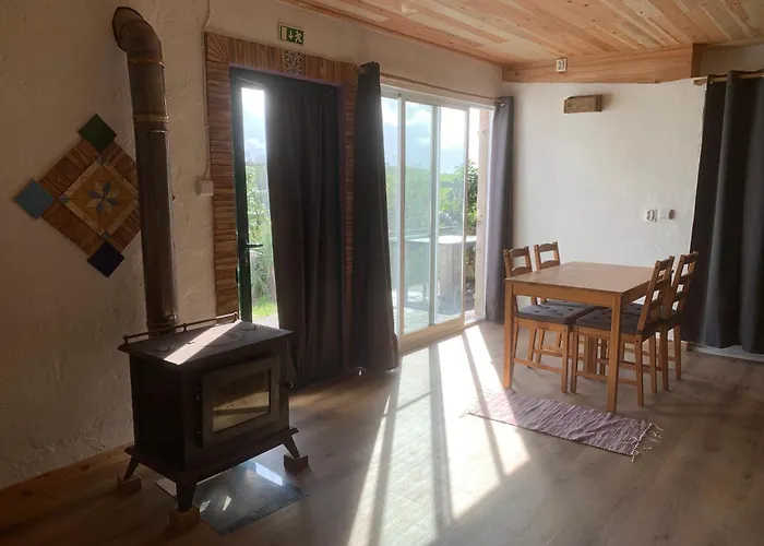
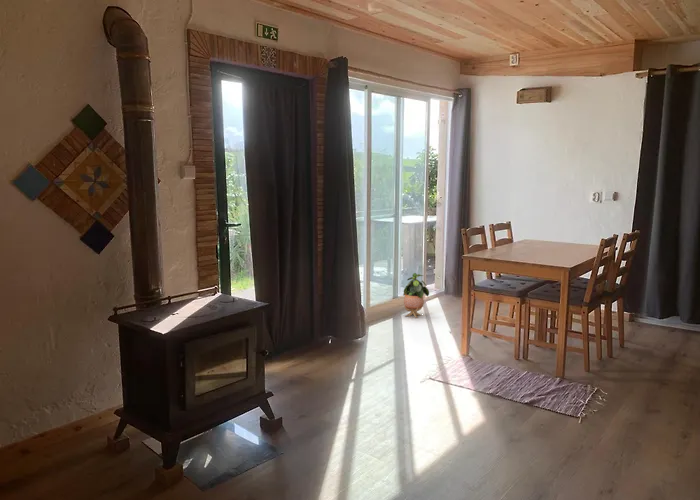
+ potted plant [402,272,430,319]
